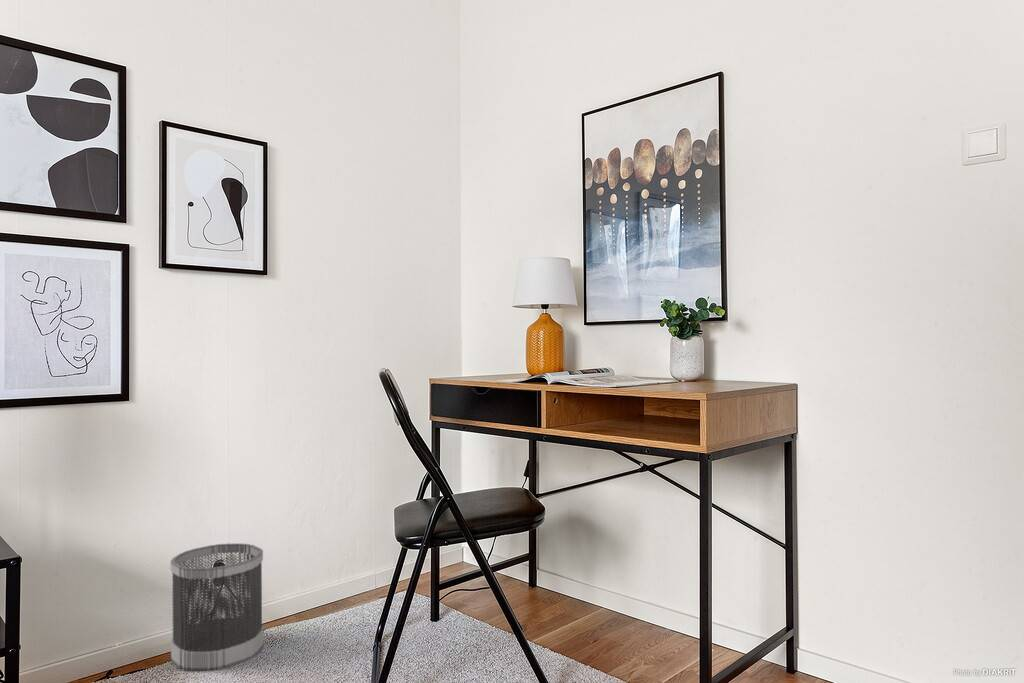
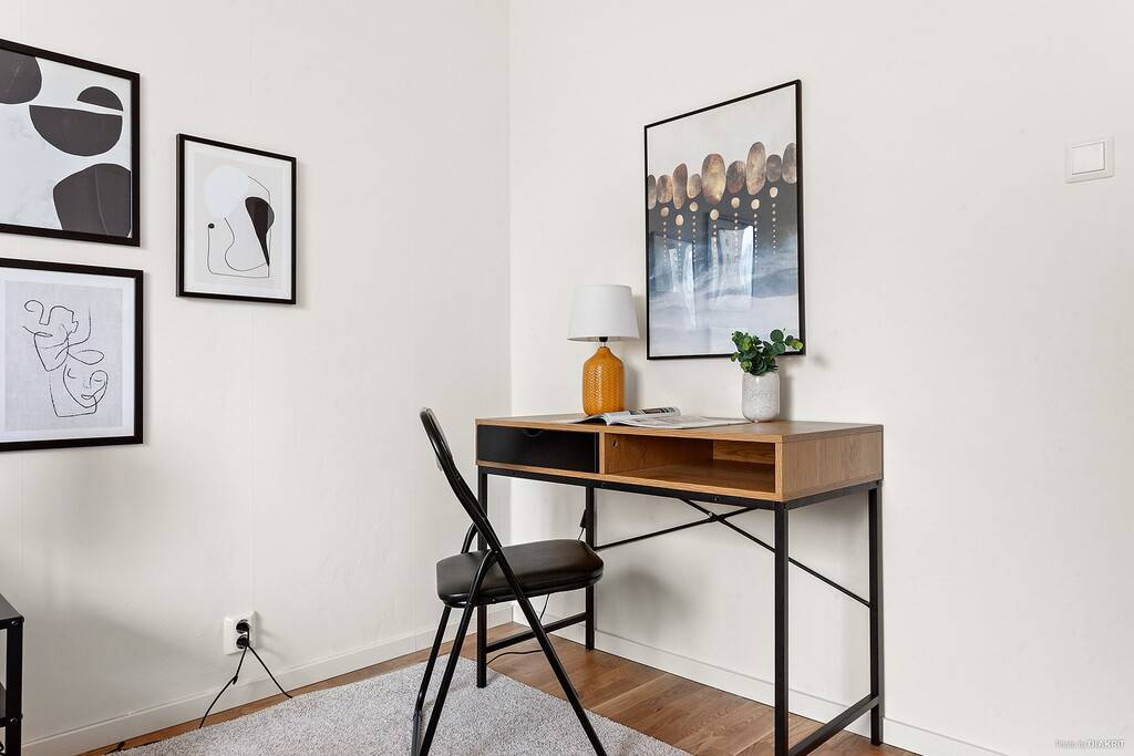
- wastebasket [170,542,264,672]
